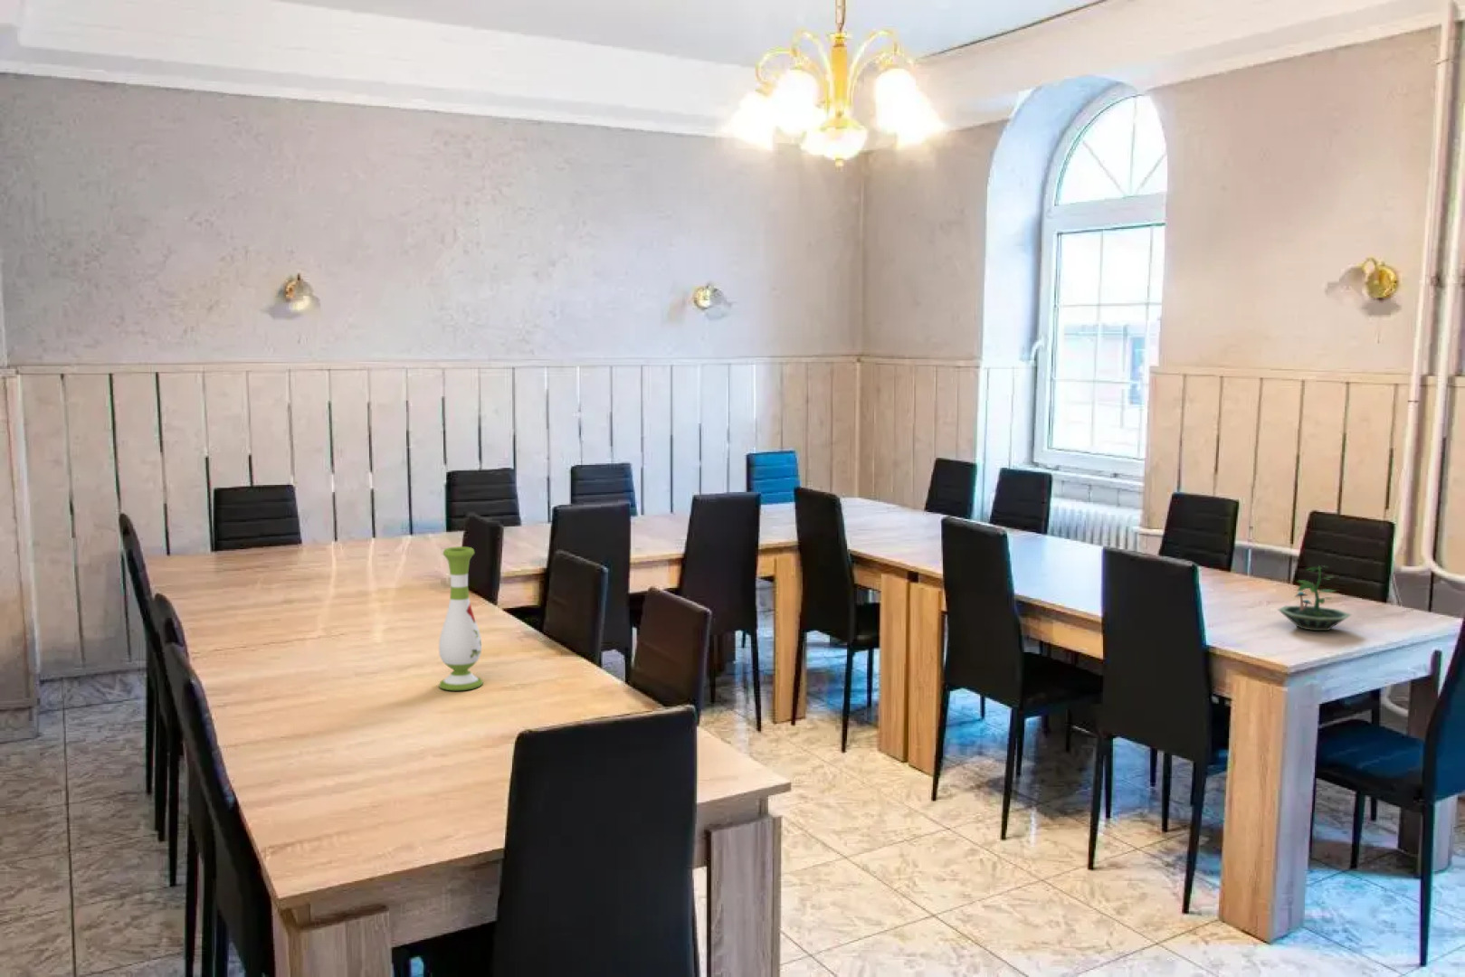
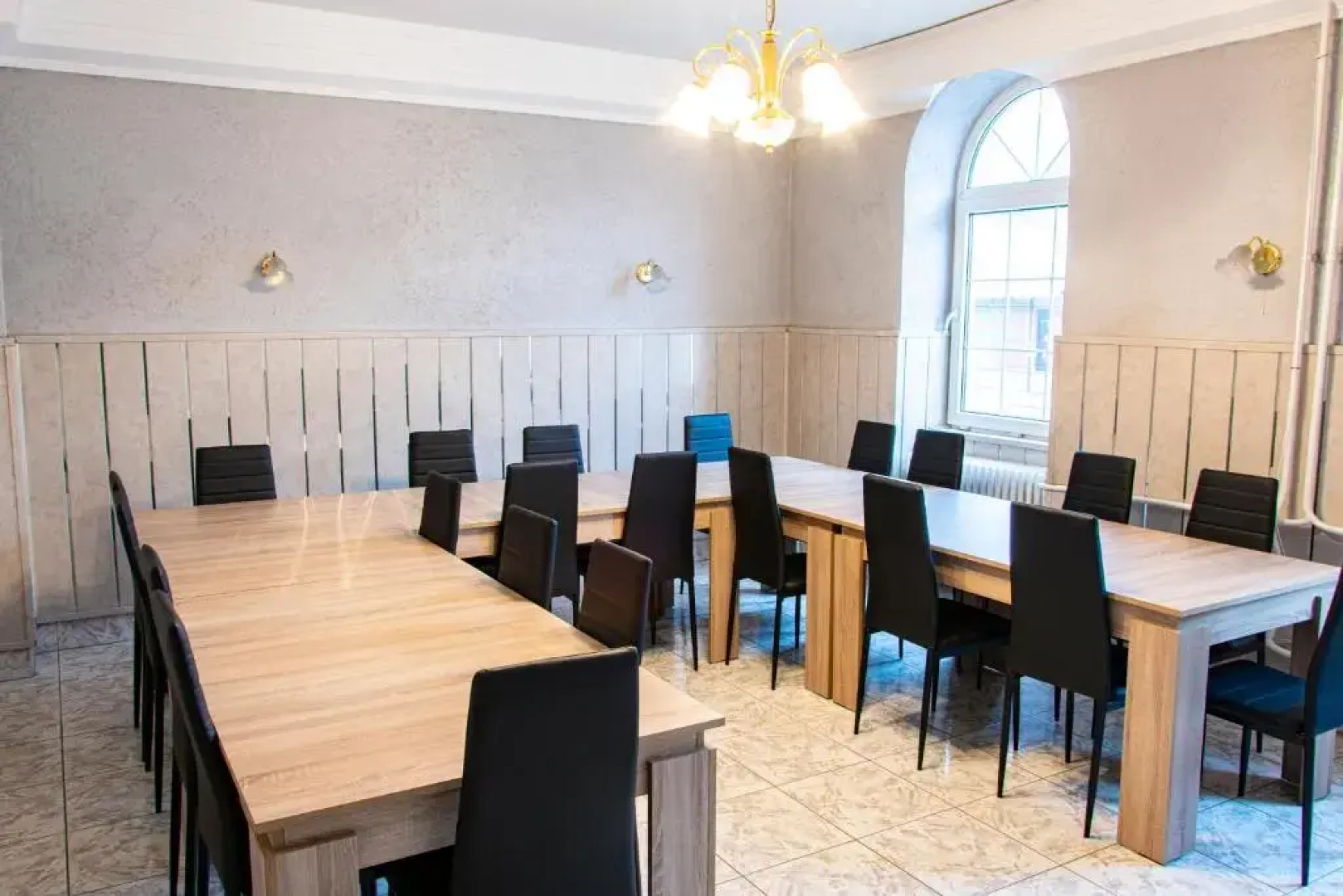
- terrarium [1277,565,1353,631]
- vase [437,545,484,691]
